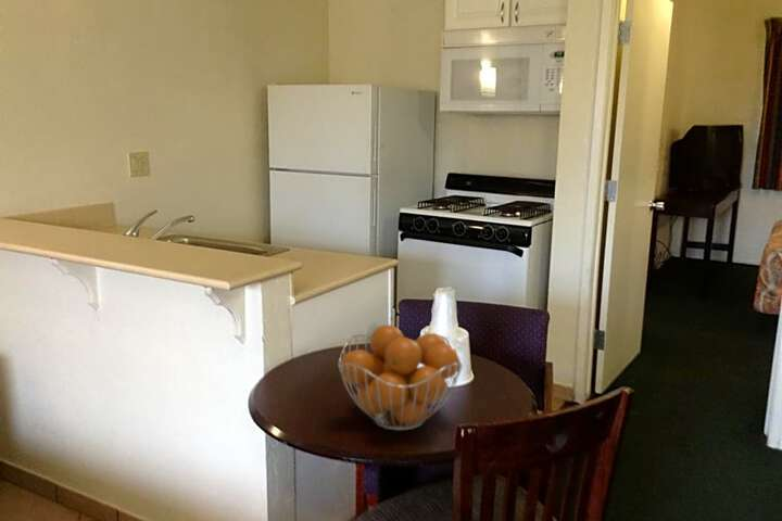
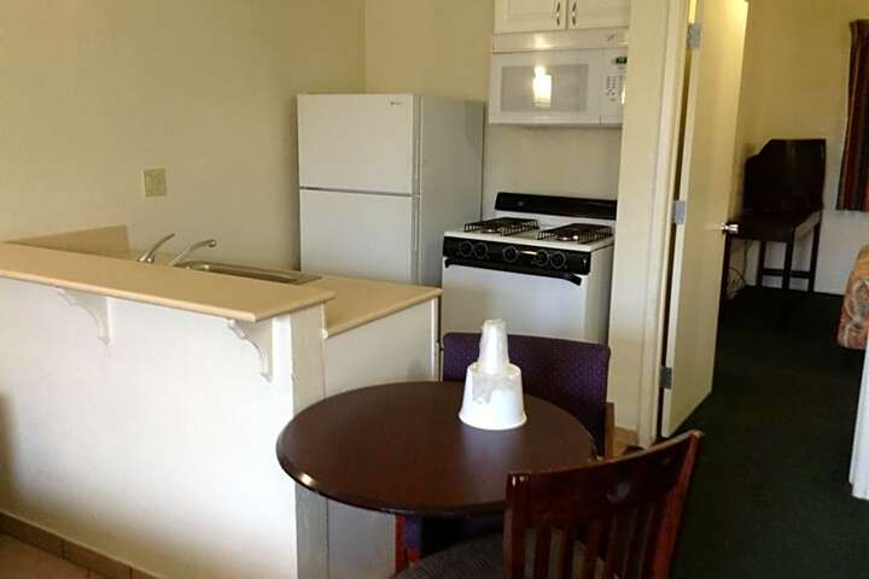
- fruit basket [337,323,464,432]
